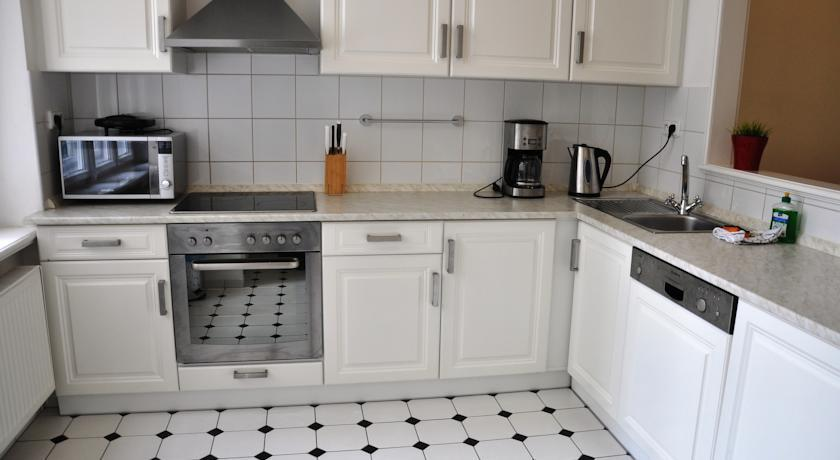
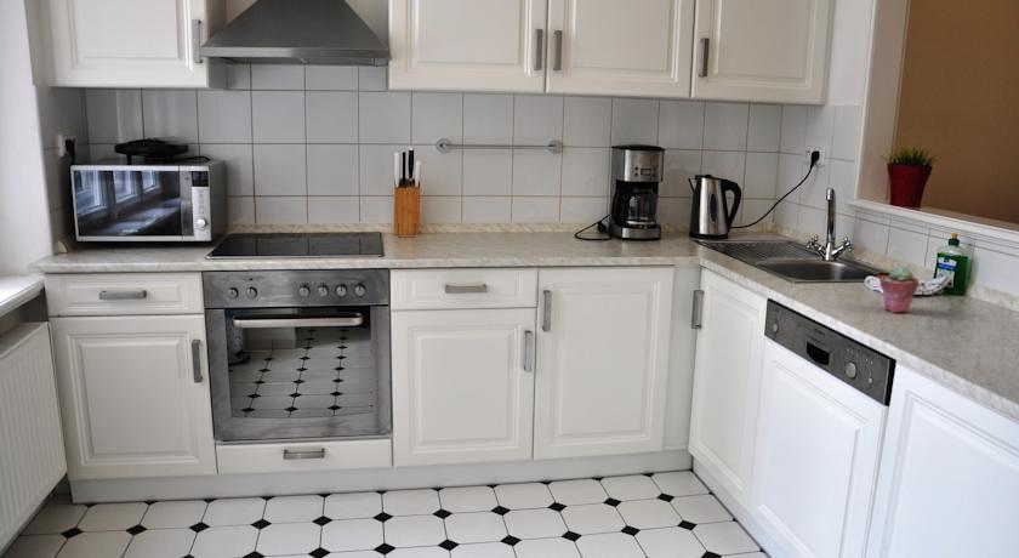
+ potted succulent [878,264,920,314]
